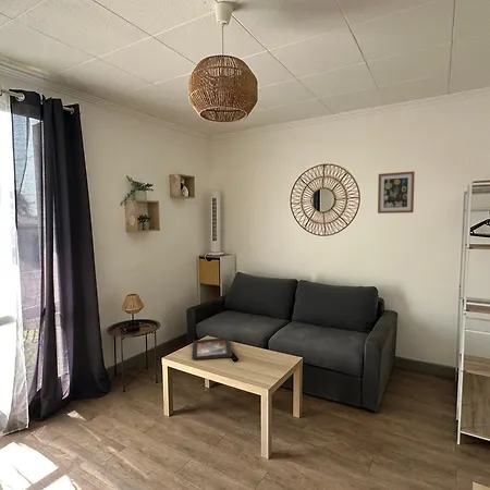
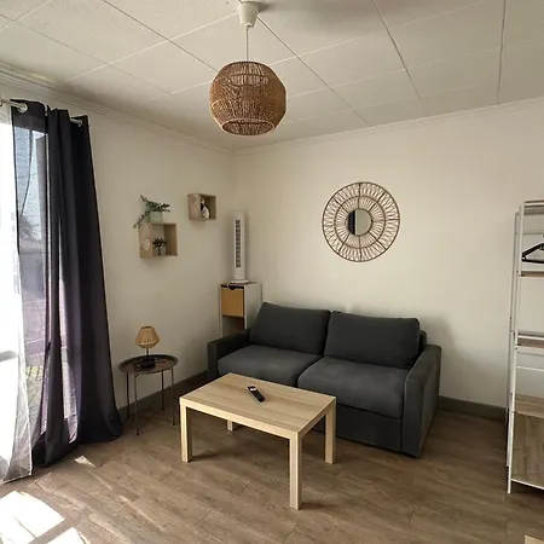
- decorative tray [191,336,233,360]
- wall art [377,170,416,215]
